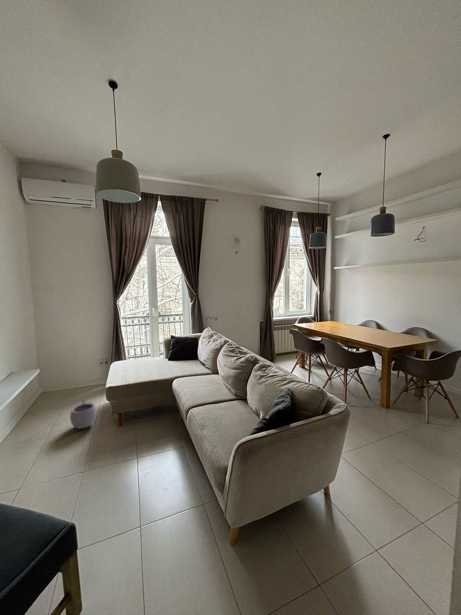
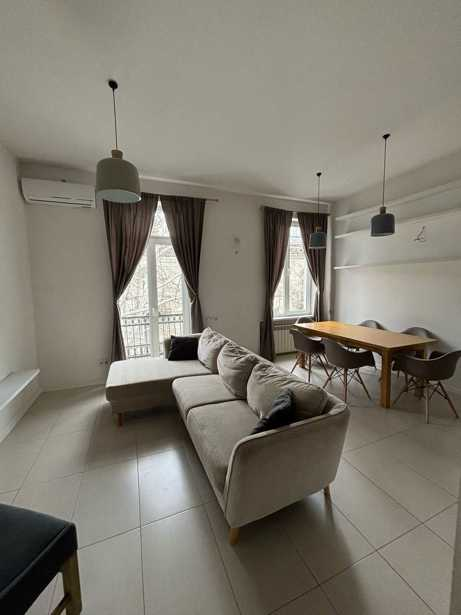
- plant pot [69,399,98,430]
